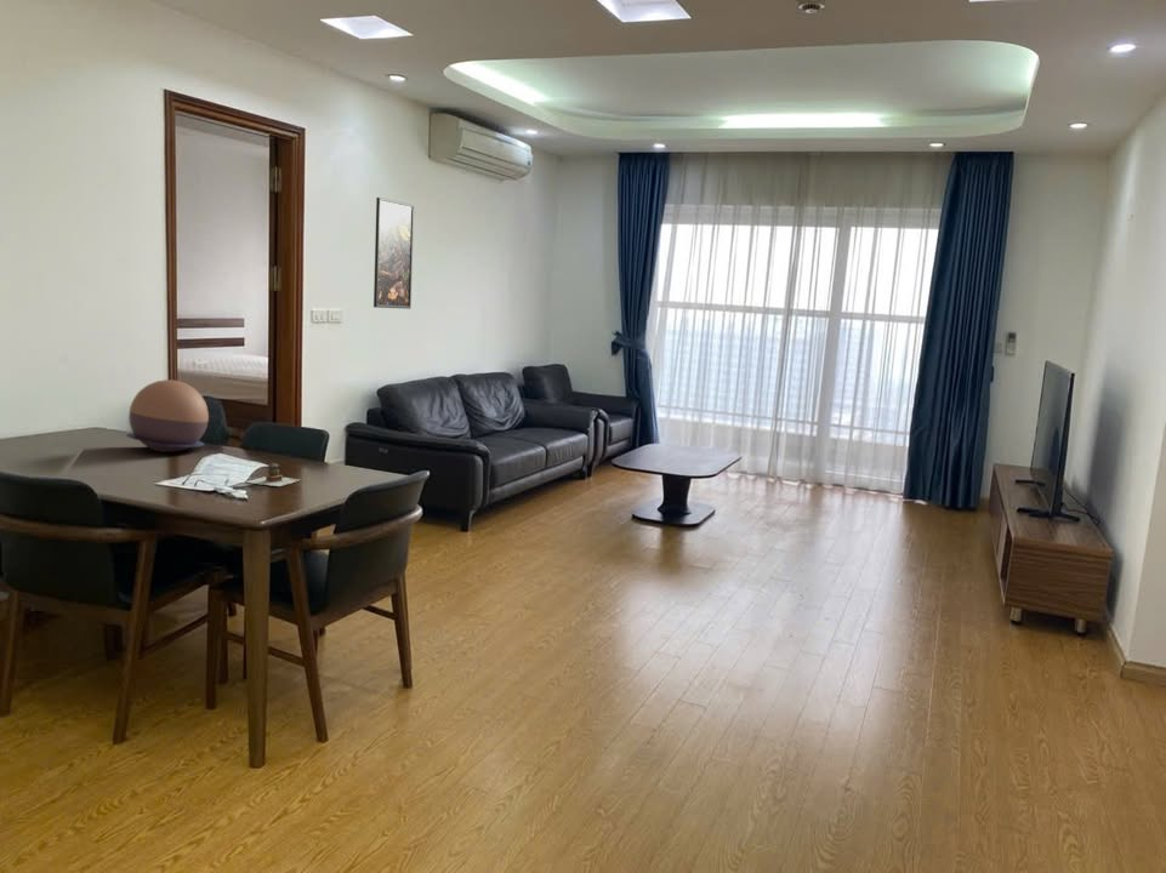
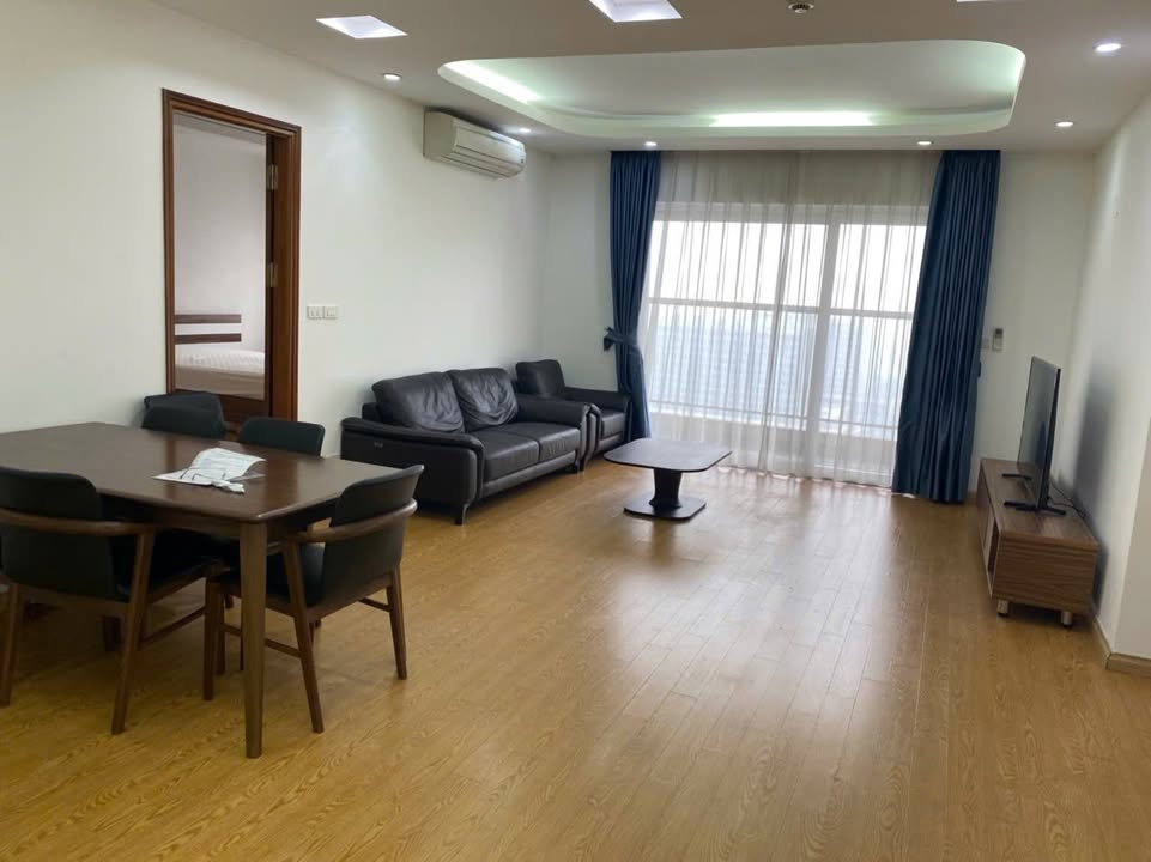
- decorative bowl [125,378,210,453]
- teapot [245,461,301,487]
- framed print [372,196,415,310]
